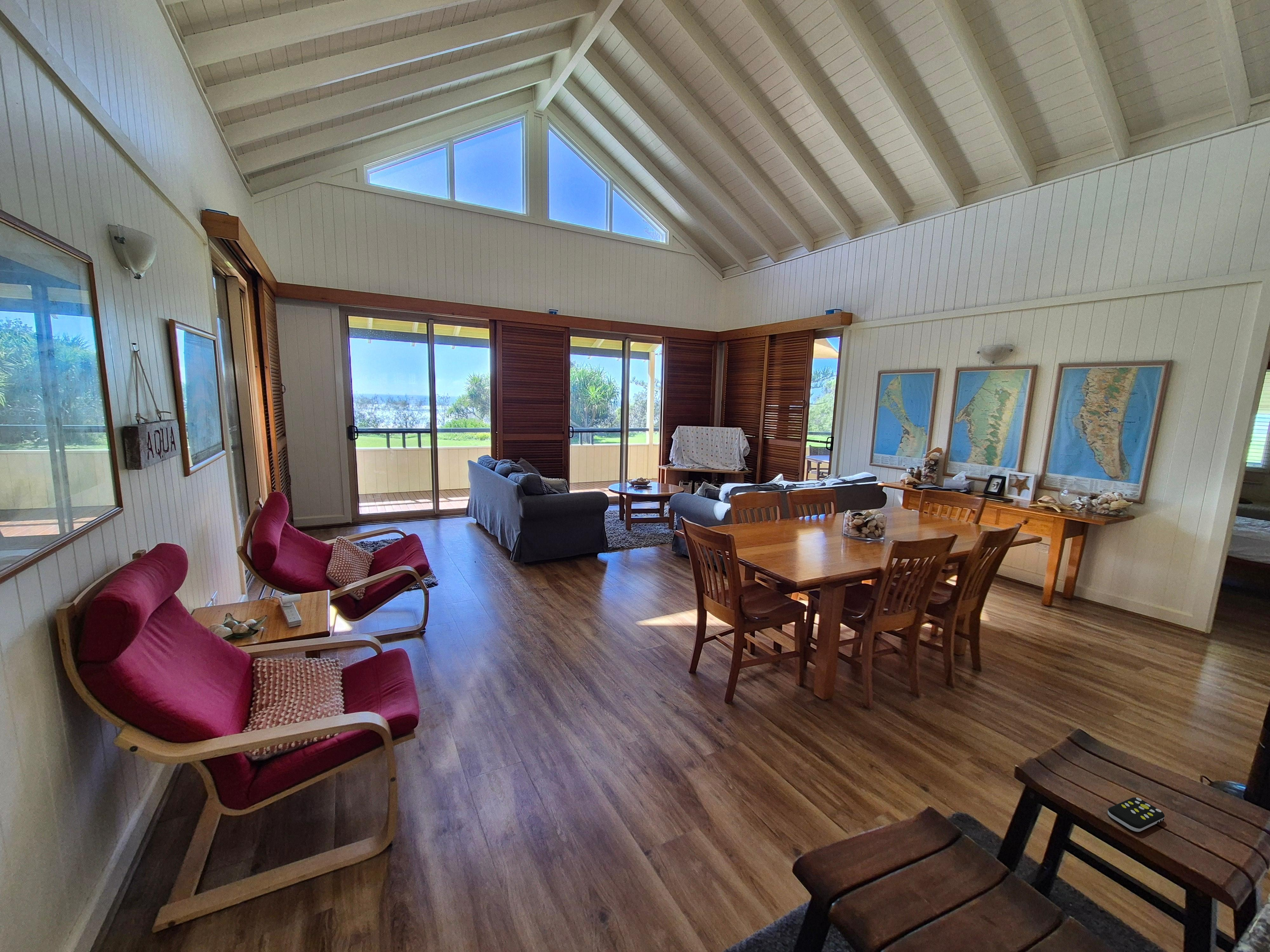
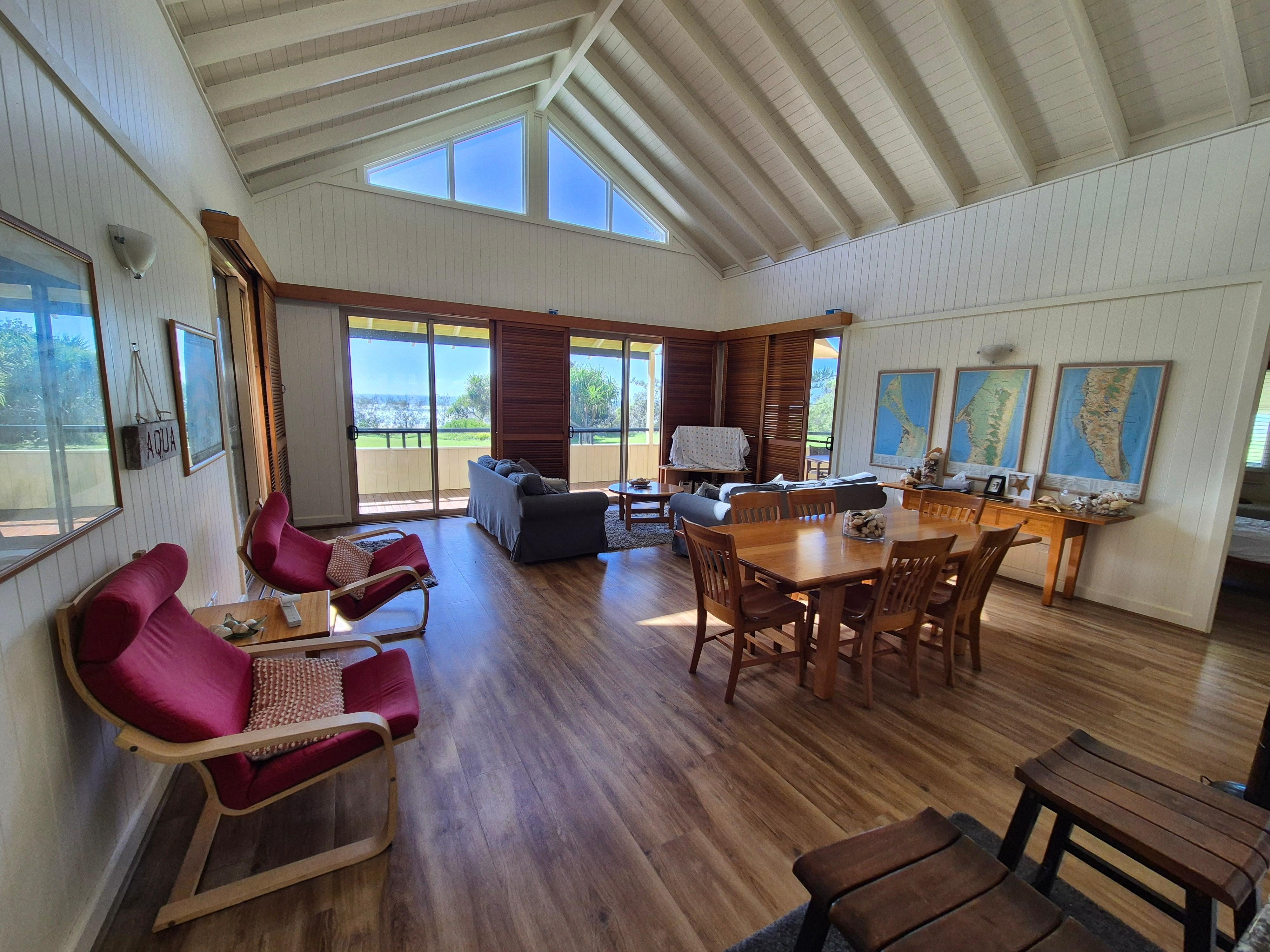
- remote control [1107,797,1165,832]
